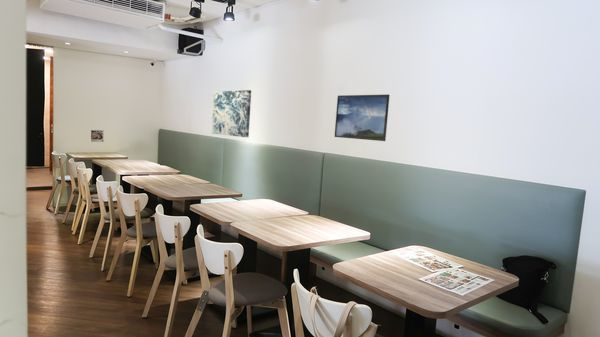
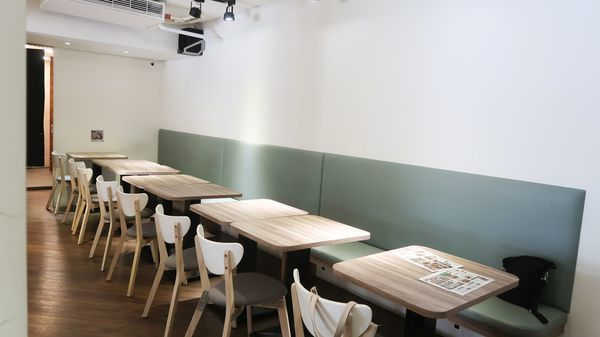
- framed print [334,93,391,142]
- wall art [211,89,252,138]
